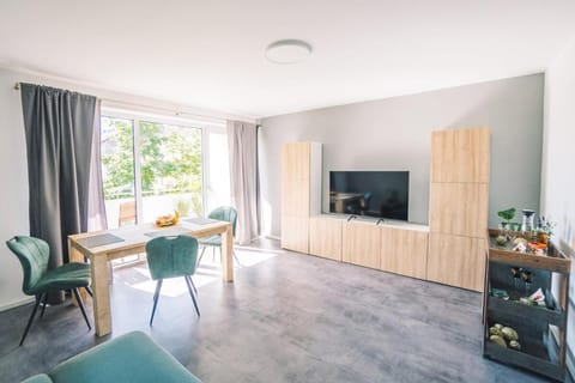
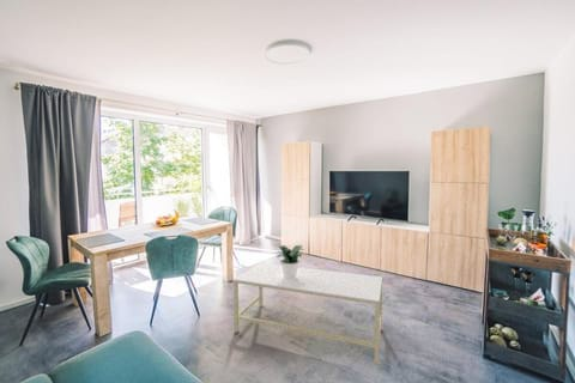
+ potted plant [276,244,305,279]
+ coffee table [232,262,383,366]
